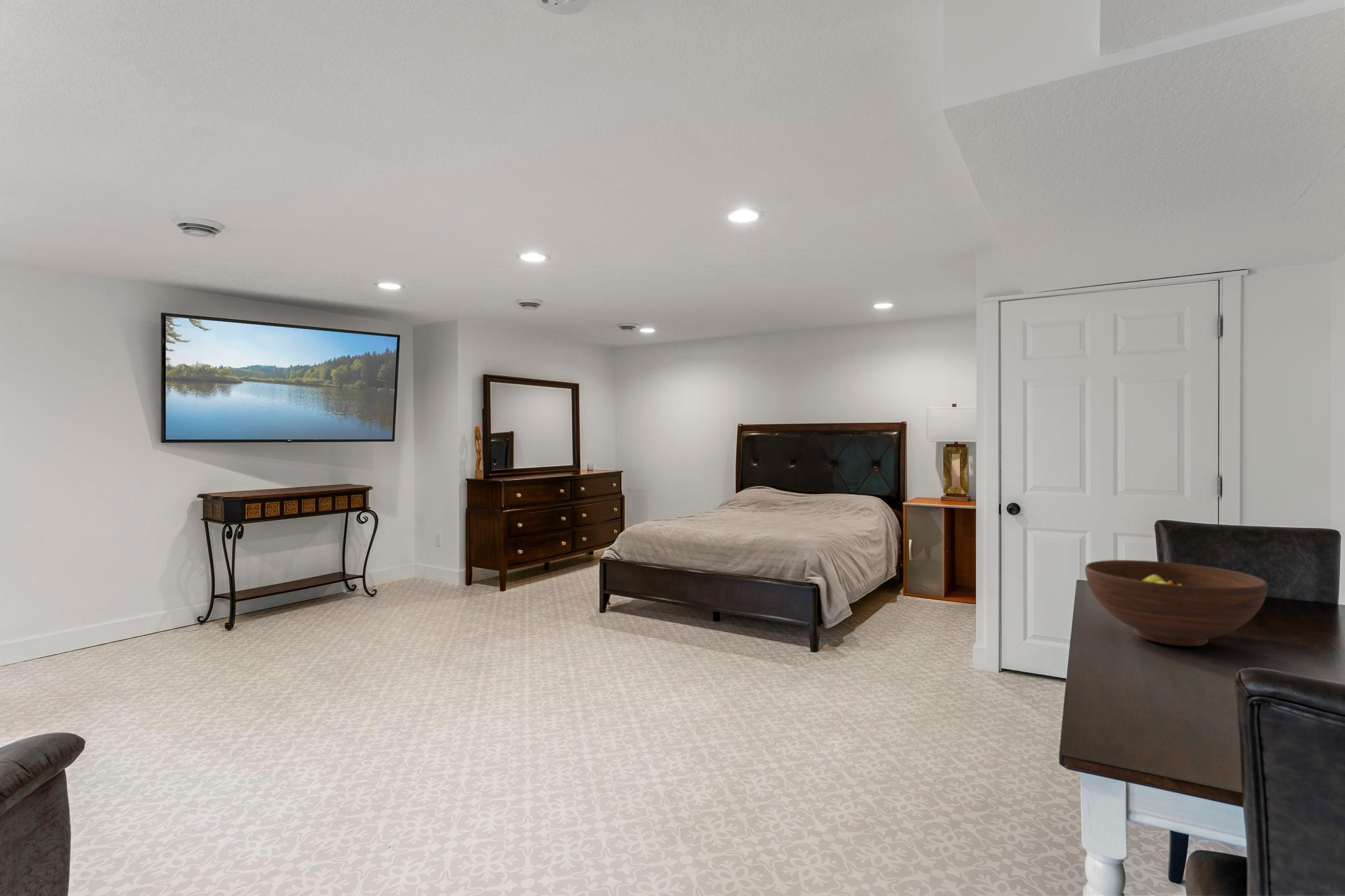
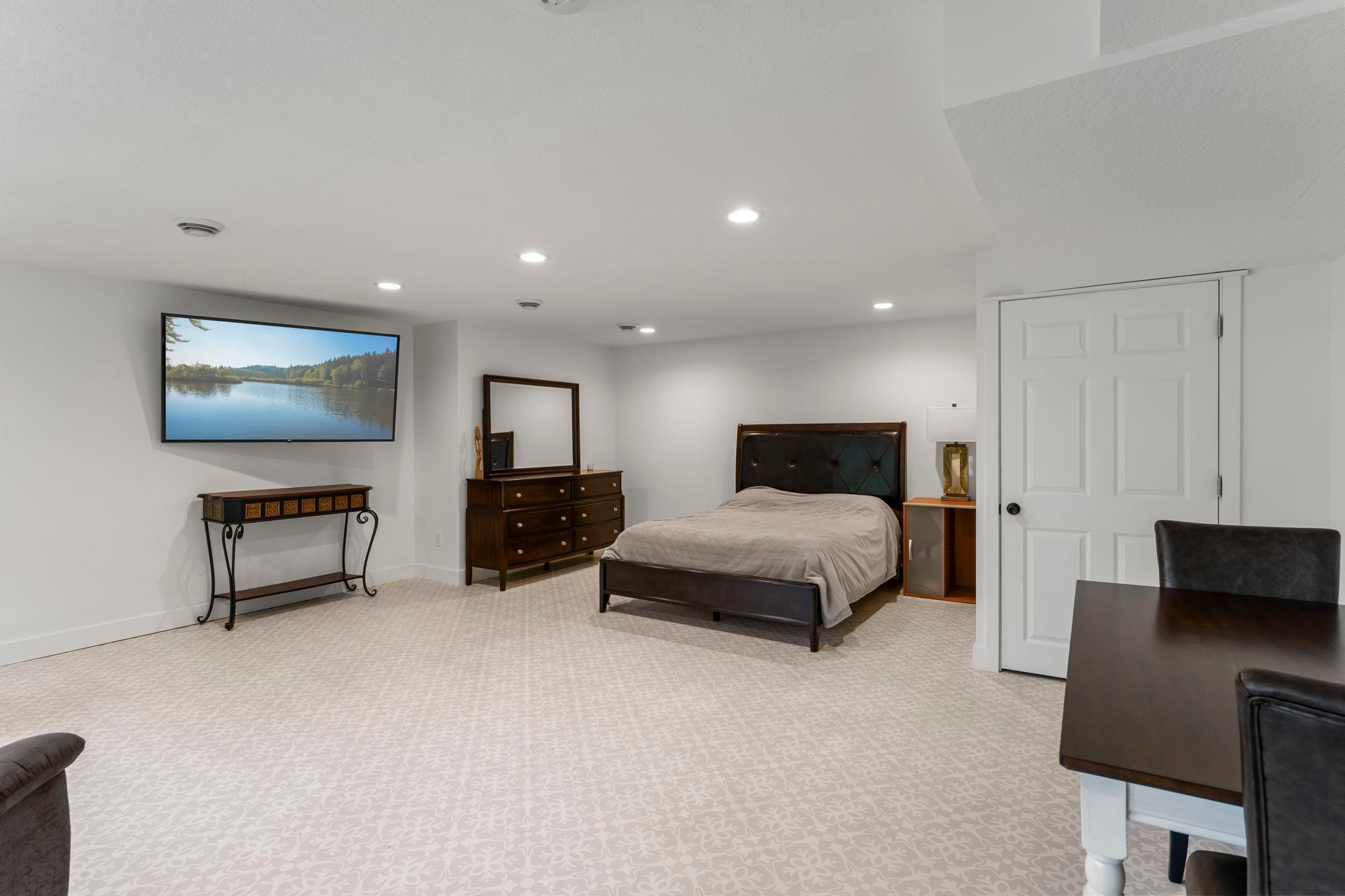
- fruit bowl [1084,559,1268,647]
